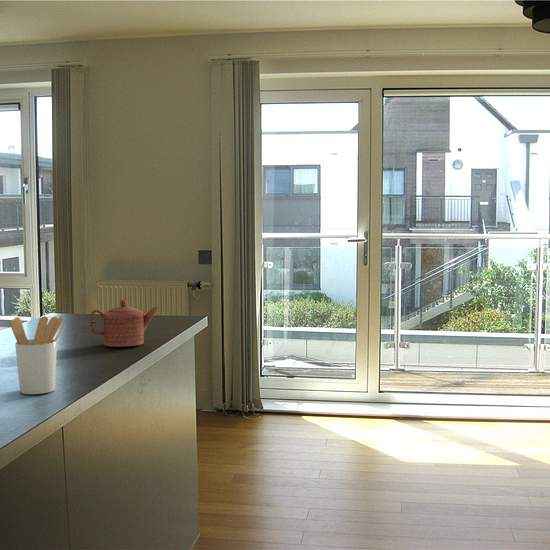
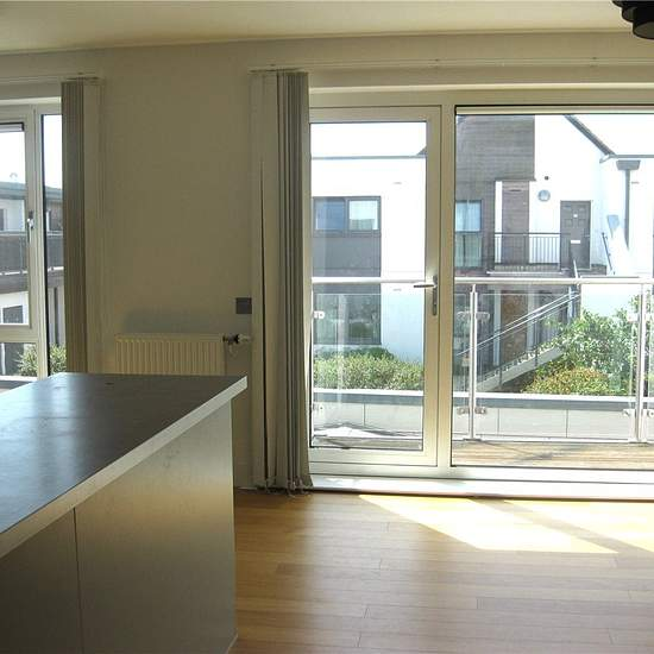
- teapot [88,299,159,348]
- utensil holder [9,316,66,395]
